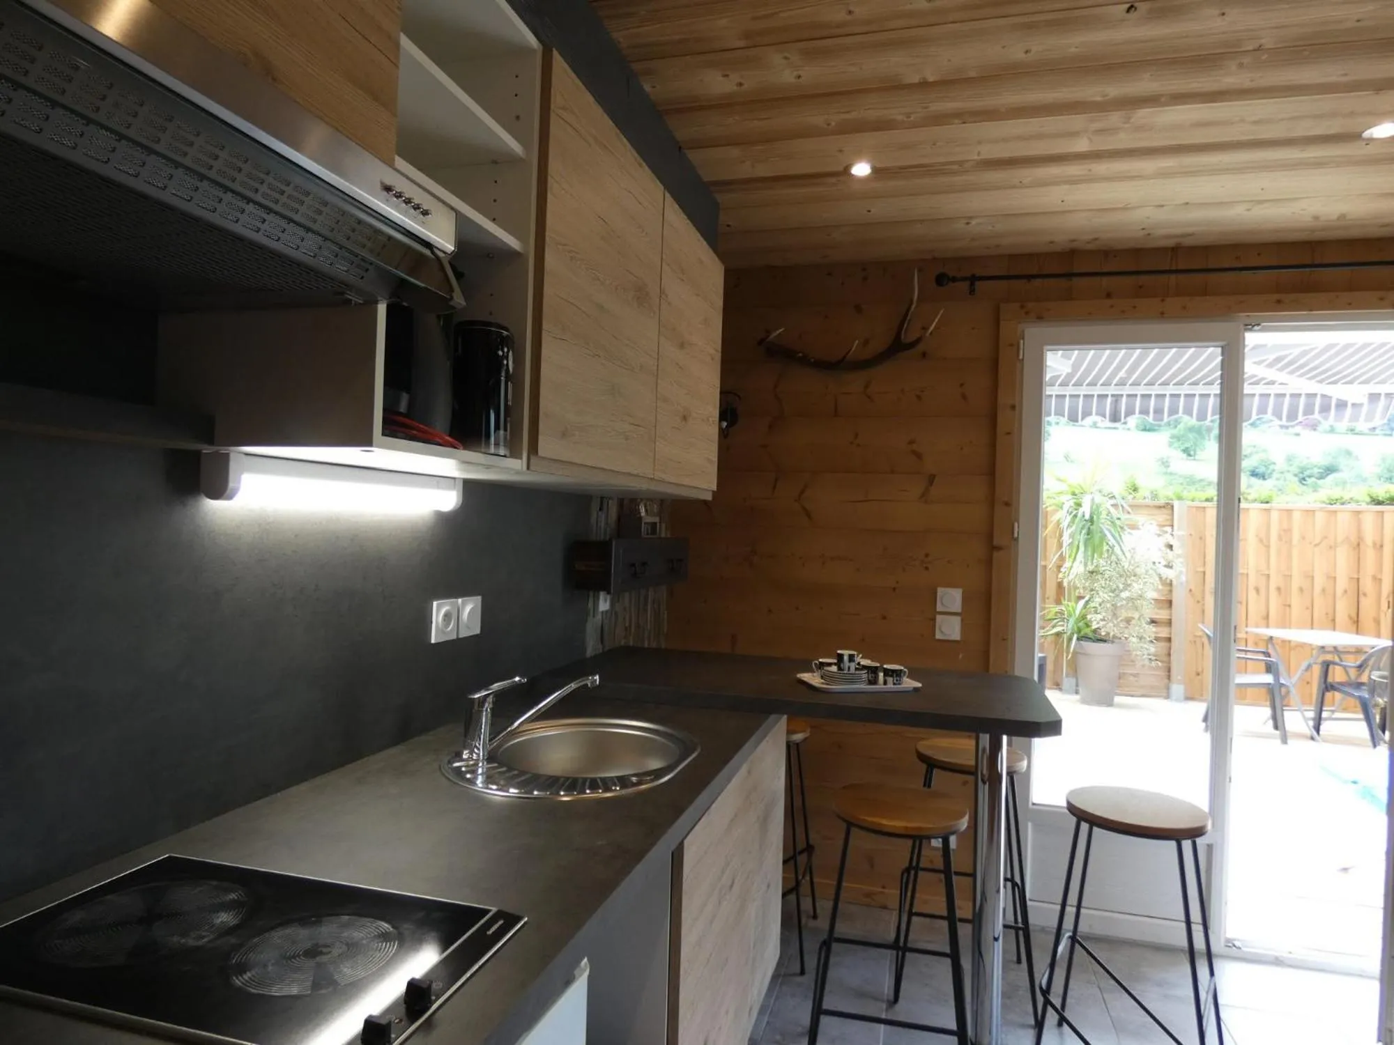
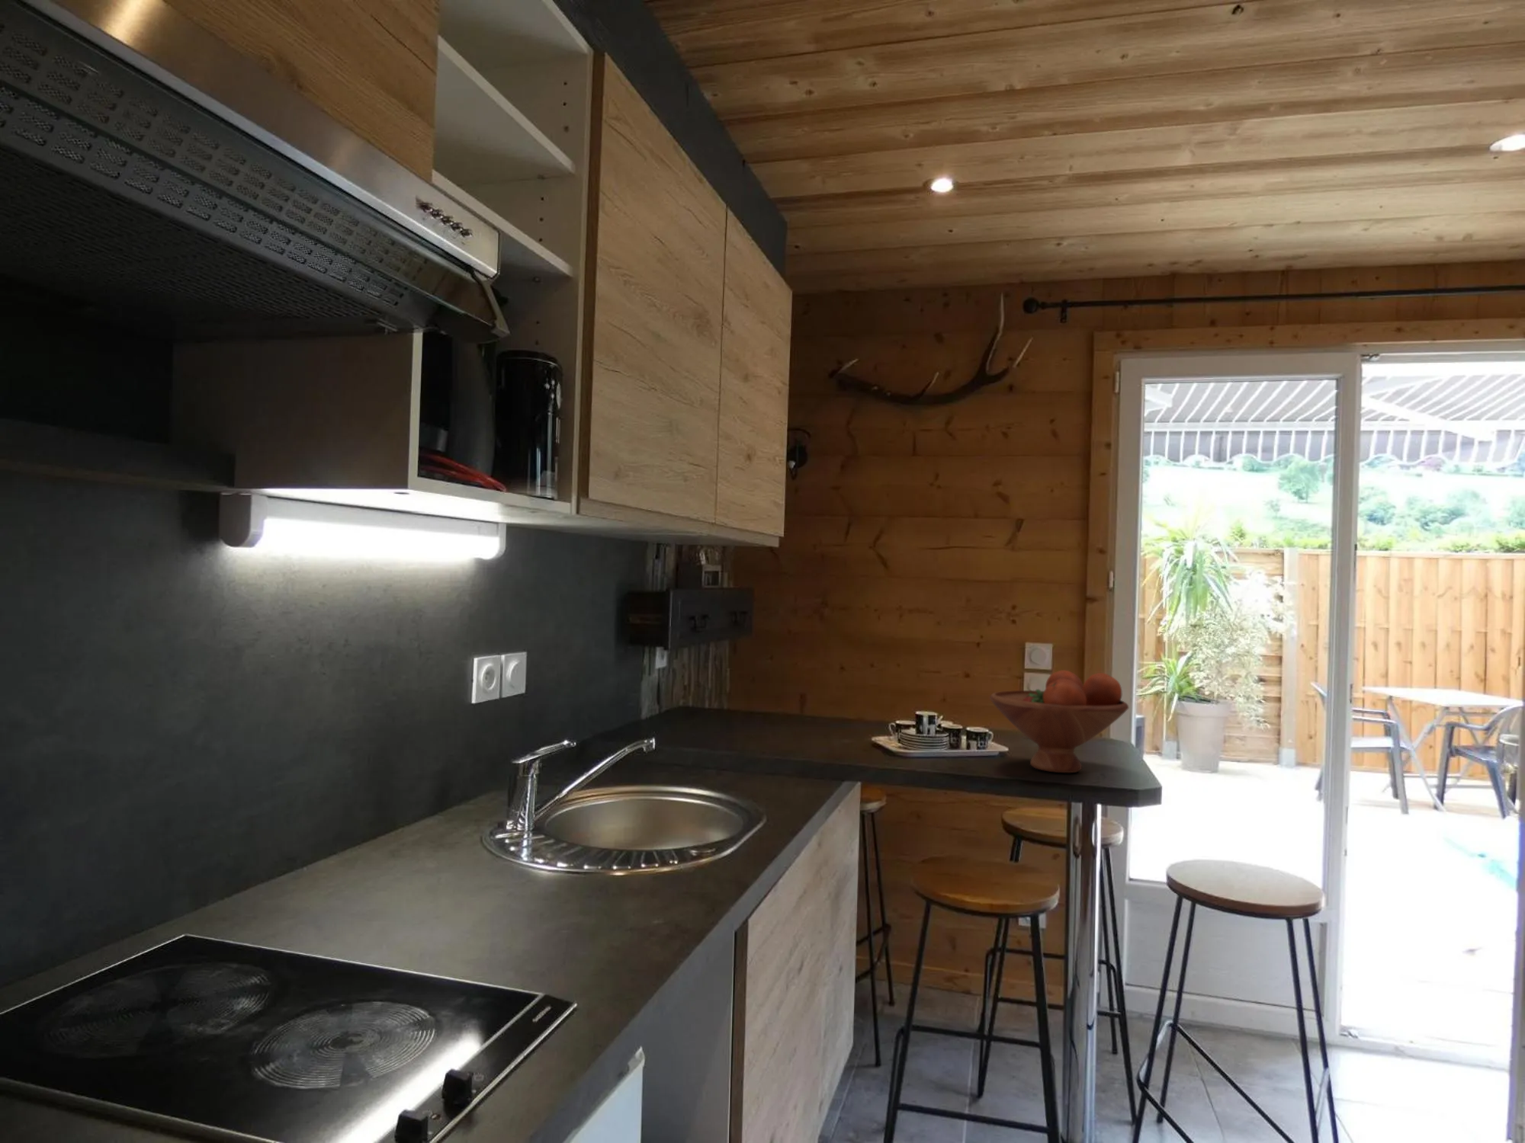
+ fruit bowl [989,670,1129,773]
